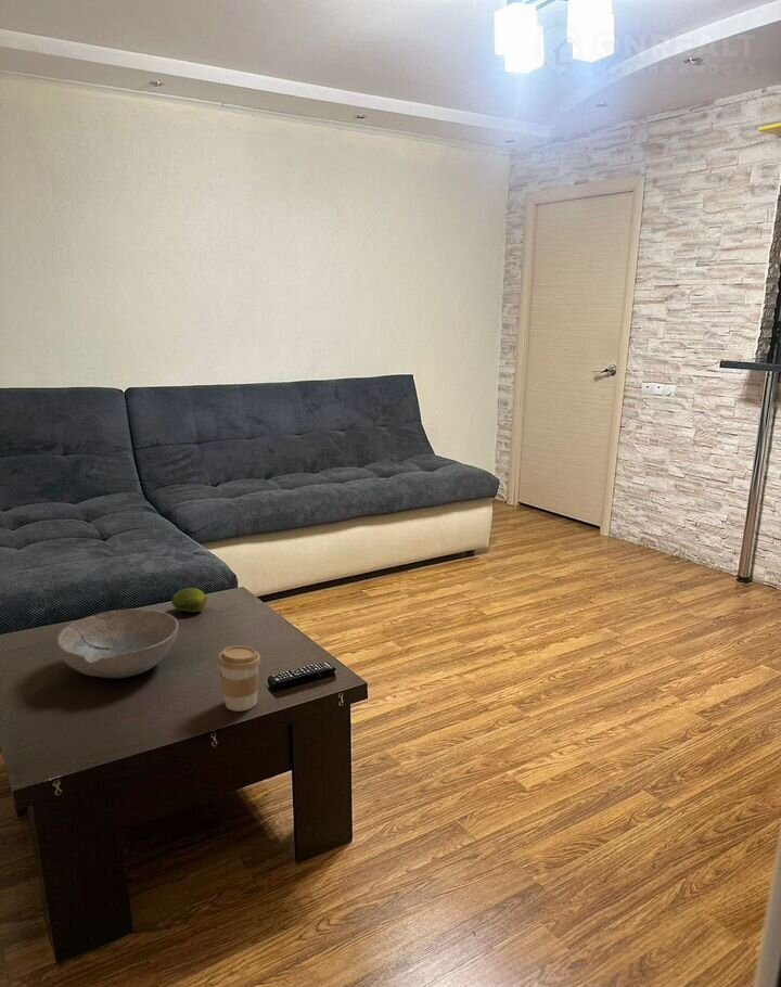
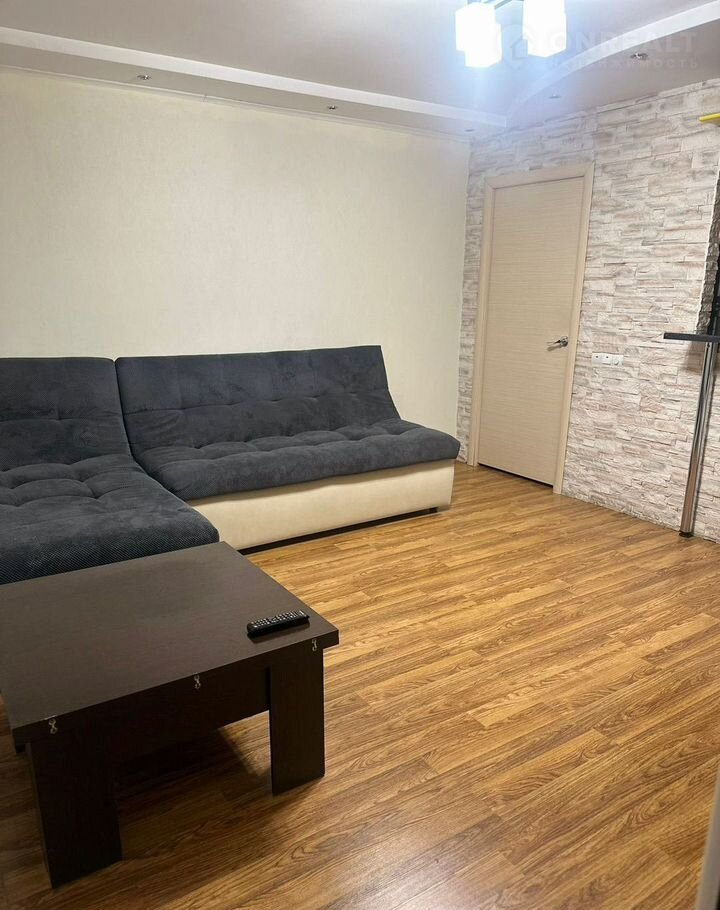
- fruit [171,587,208,613]
- bowl [55,607,179,679]
- coffee cup [217,645,261,713]
